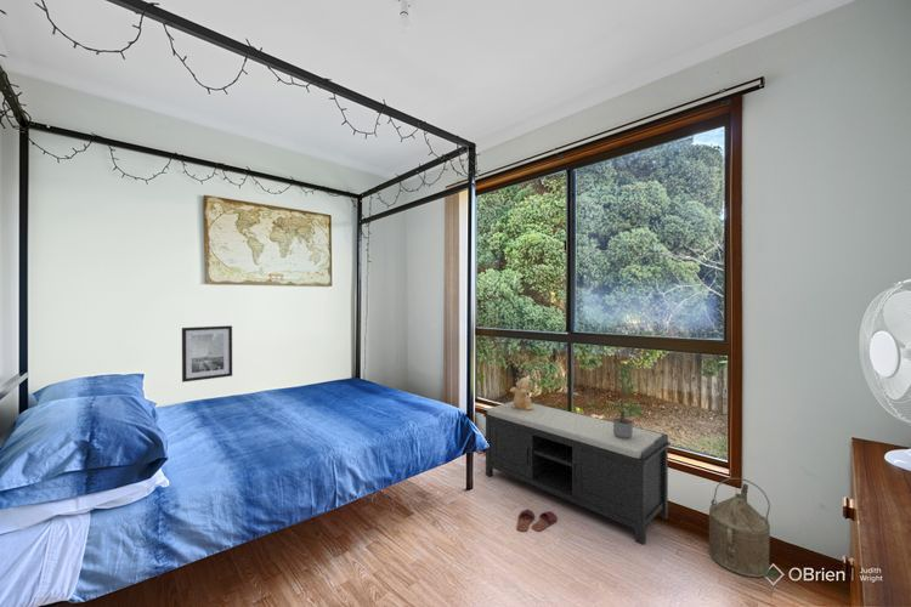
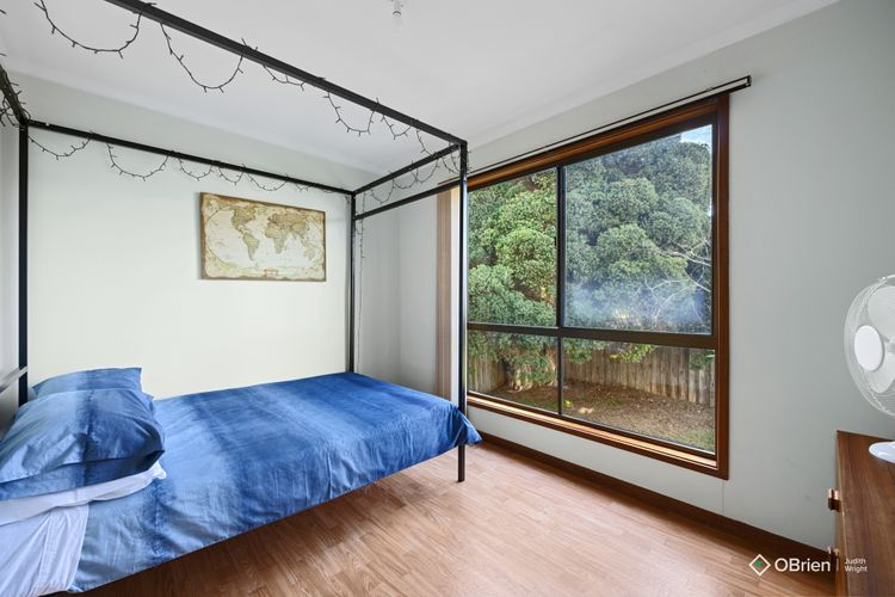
- wall art [181,324,233,384]
- slippers [515,509,558,533]
- teddy bear [509,376,534,410]
- bench [482,399,672,546]
- watering can [708,477,771,578]
- potted plant [605,359,647,438]
